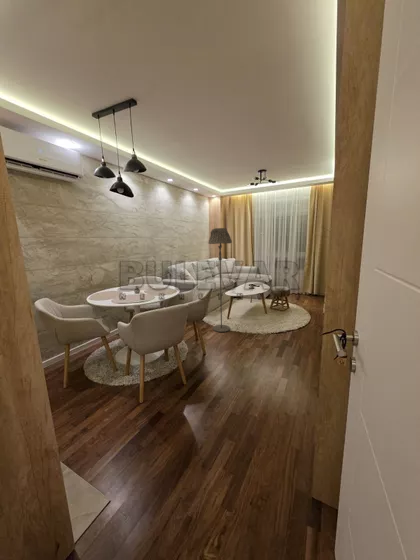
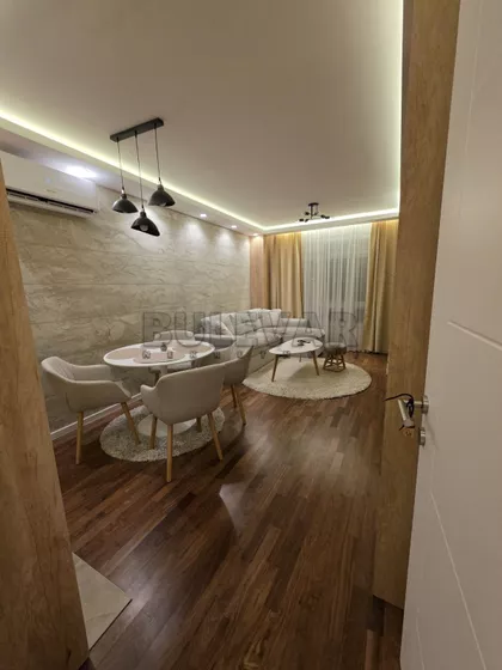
- floor lamp [207,227,233,333]
